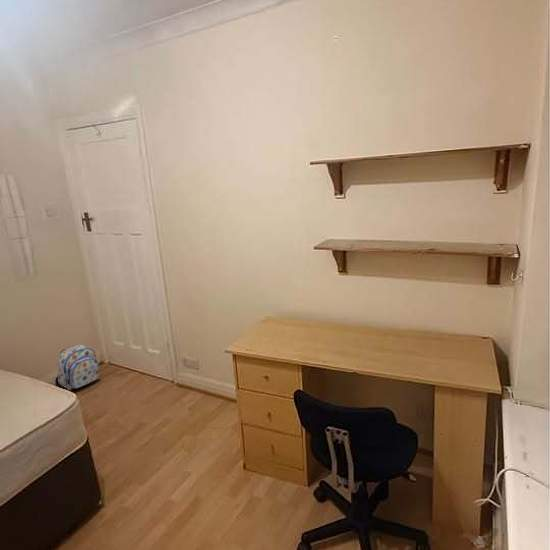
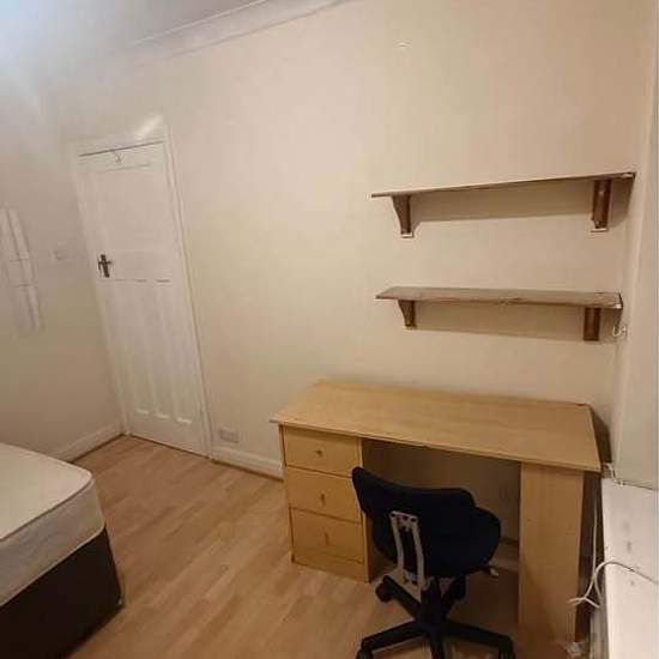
- backpack [54,344,101,391]
